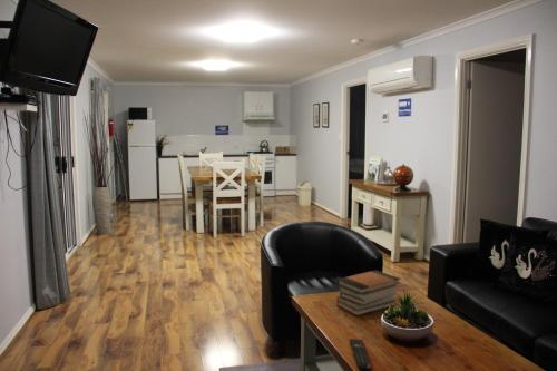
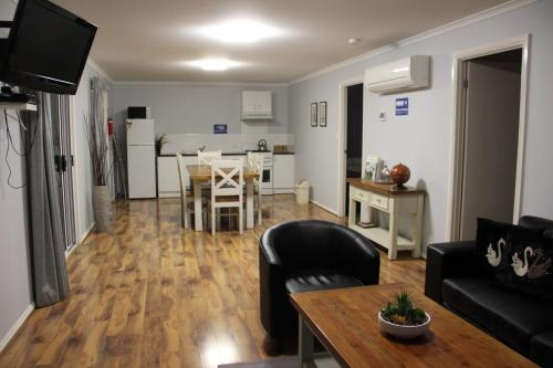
- remote control [349,338,373,371]
- book stack [335,269,402,316]
